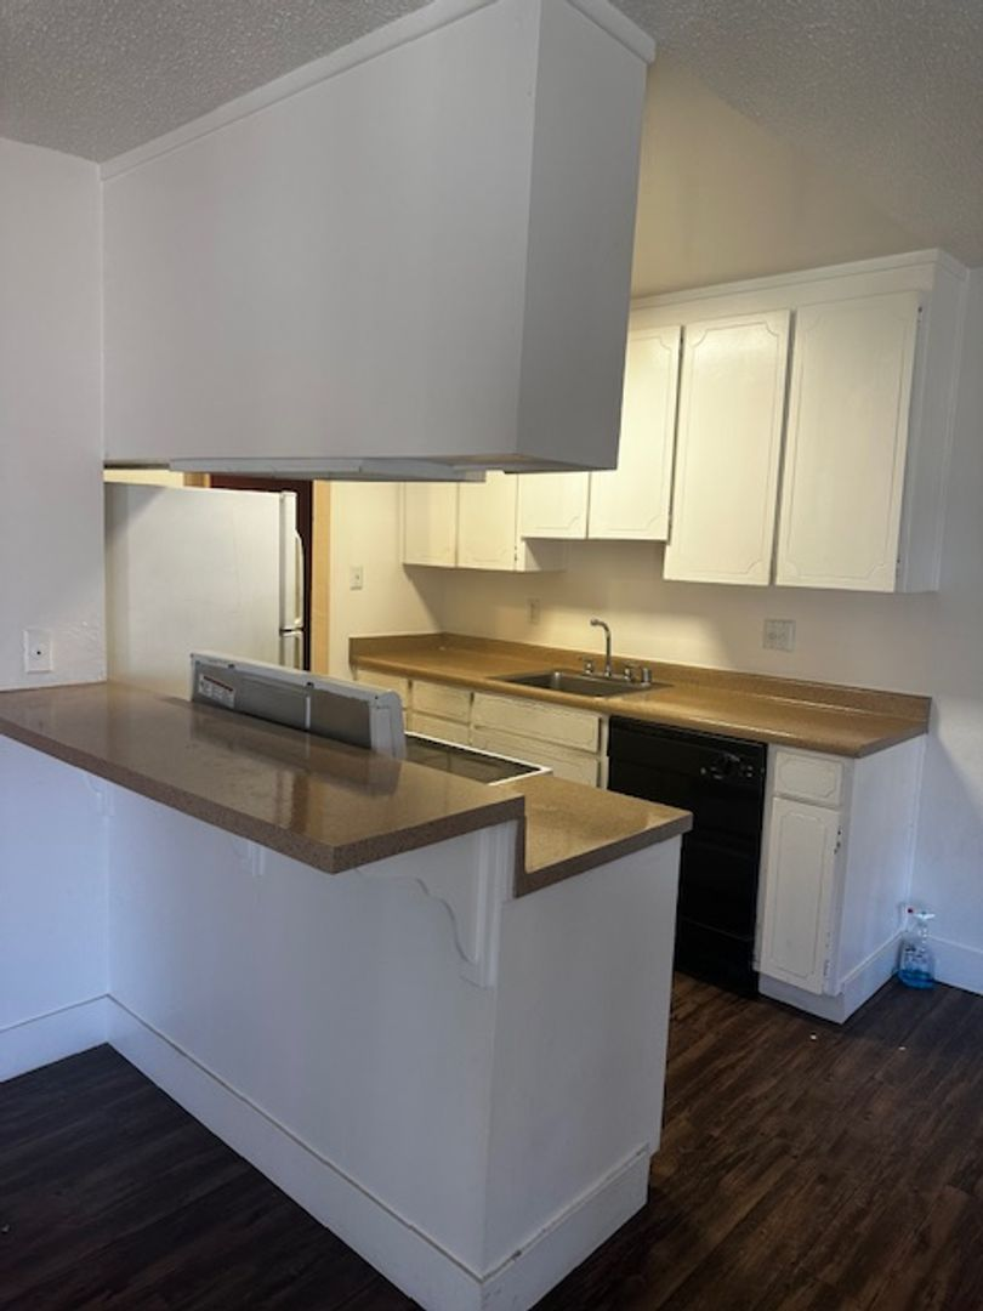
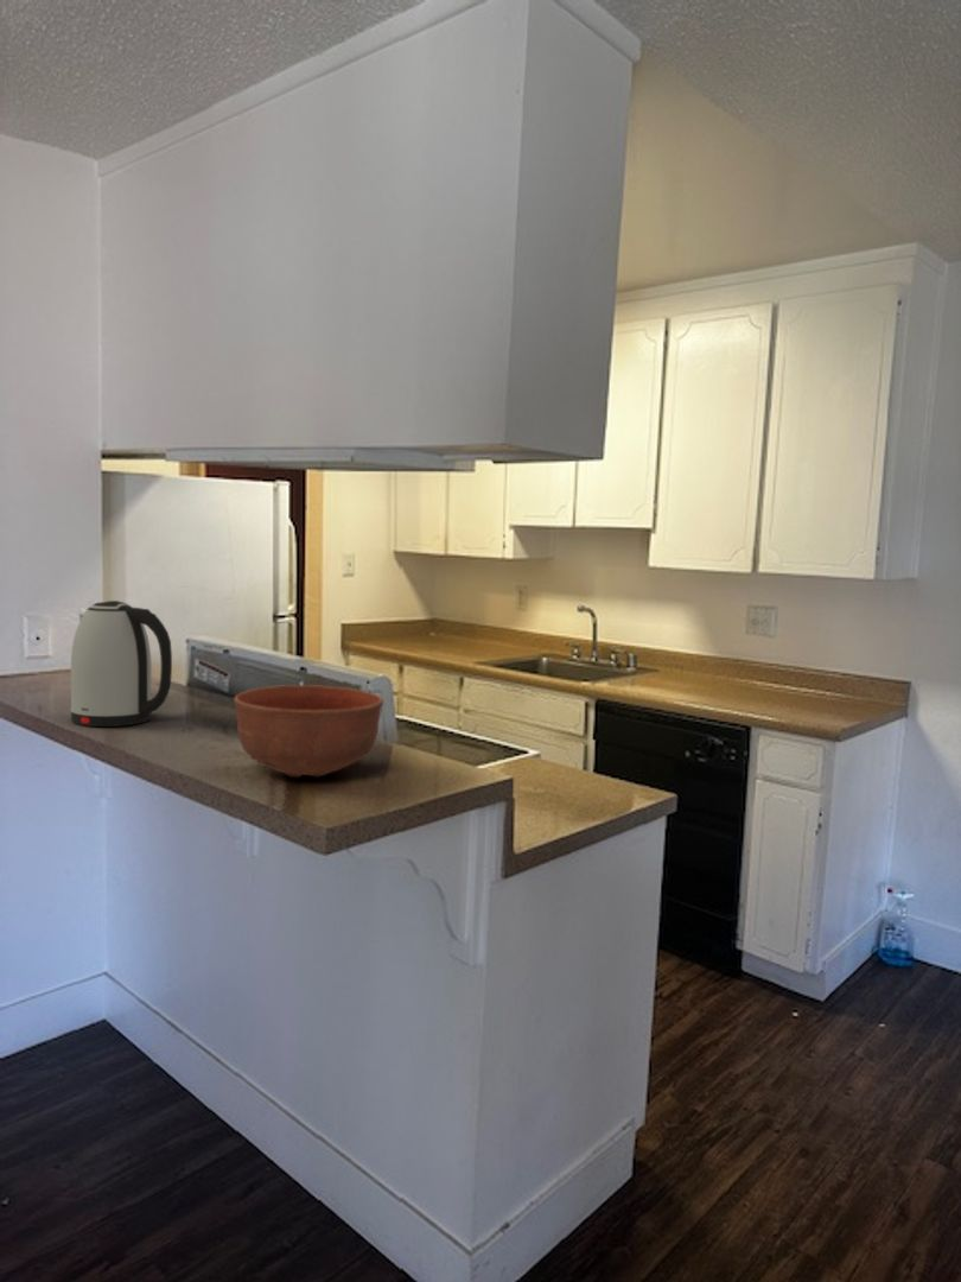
+ bowl [233,684,384,779]
+ kettle [69,599,173,728]
